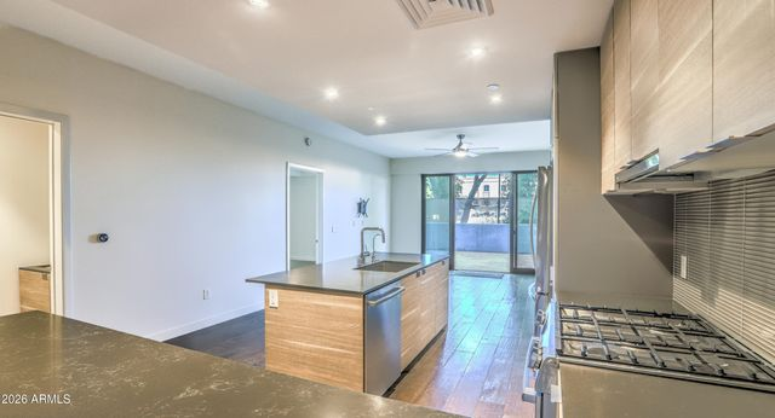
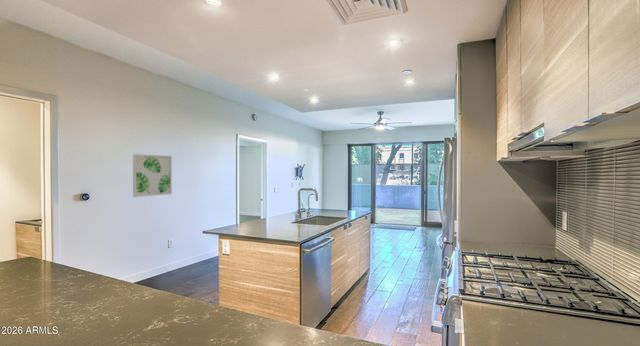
+ wall art [132,153,173,198]
